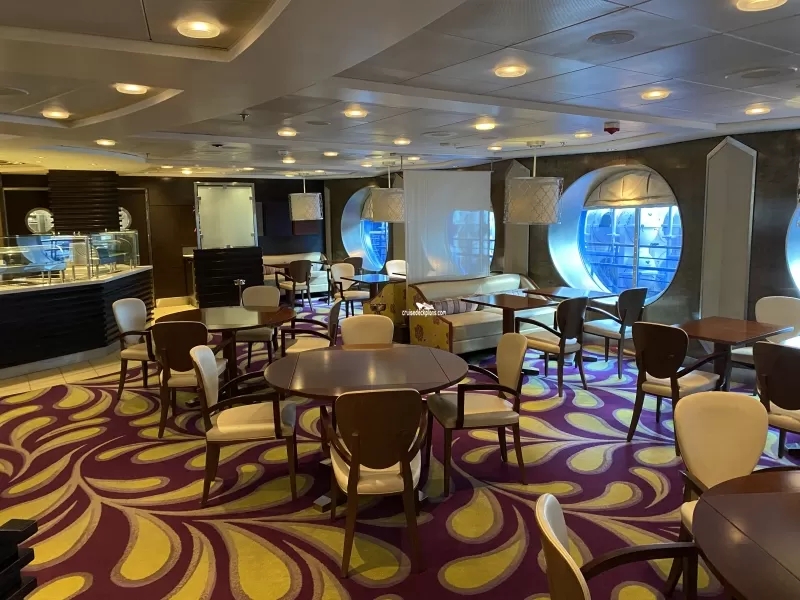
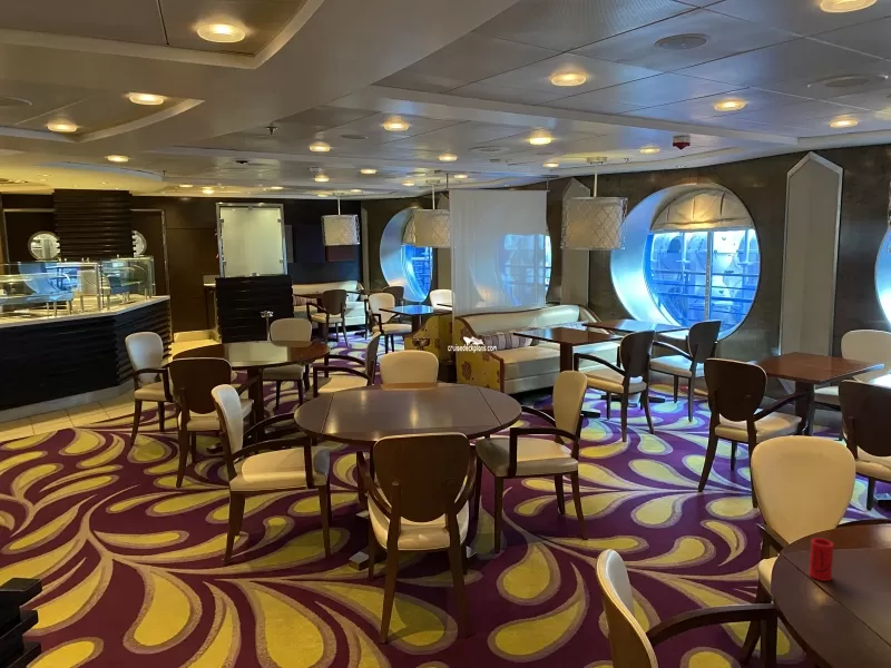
+ cup [807,537,835,582]
